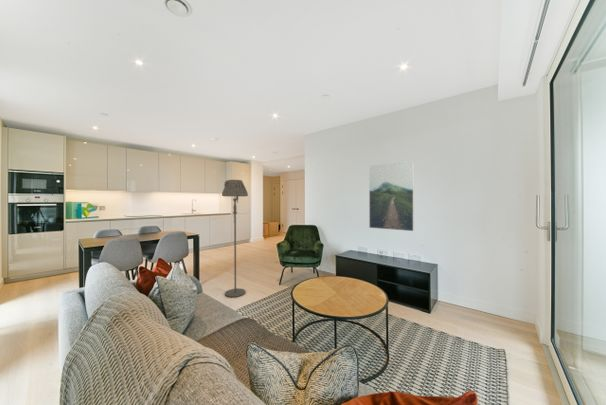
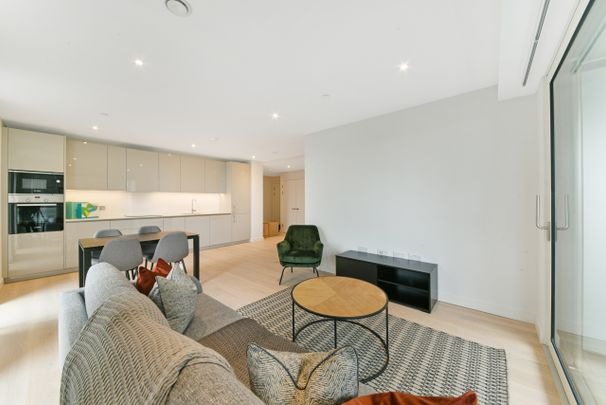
- floor lamp [221,179,249,298]
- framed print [368,160,415,232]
